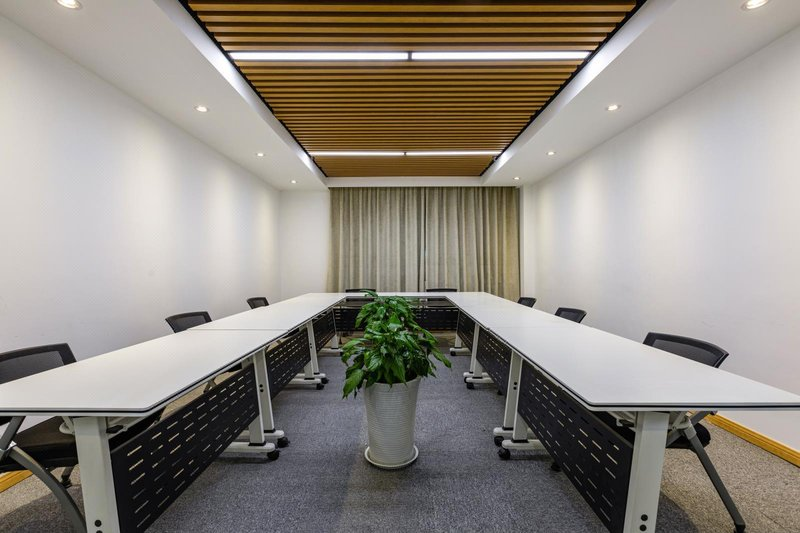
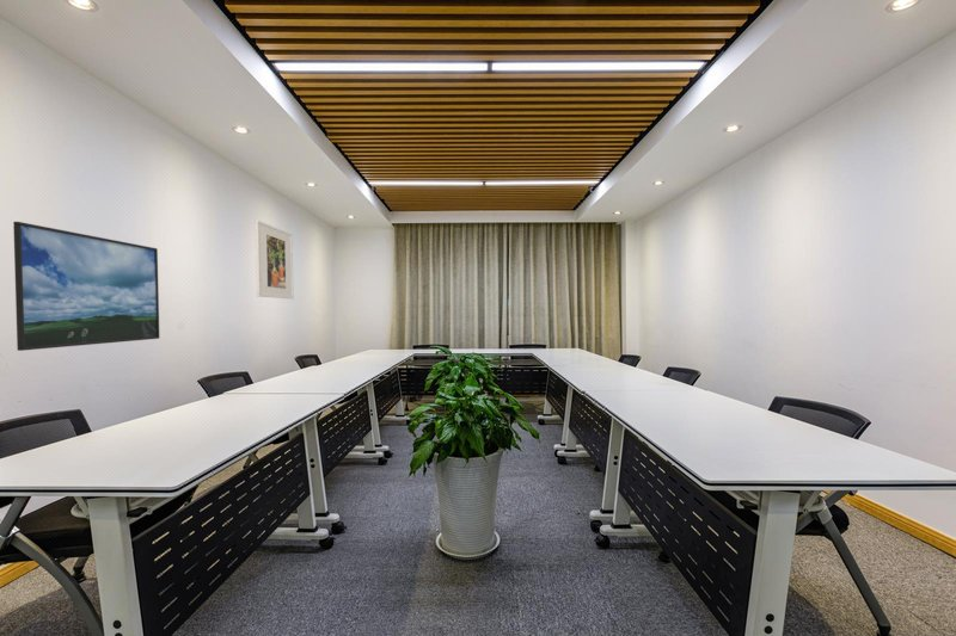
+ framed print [12,221,160,352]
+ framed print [255,220,295,300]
